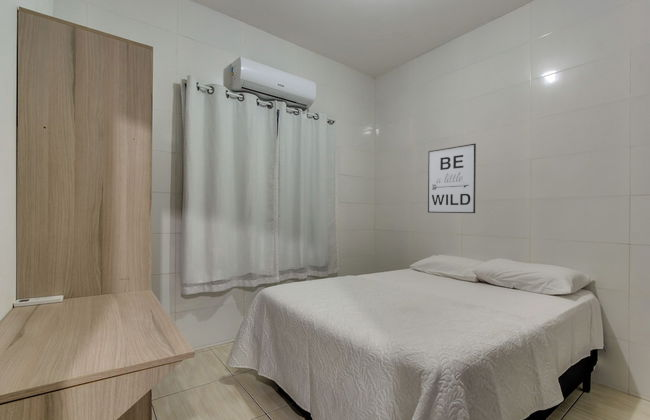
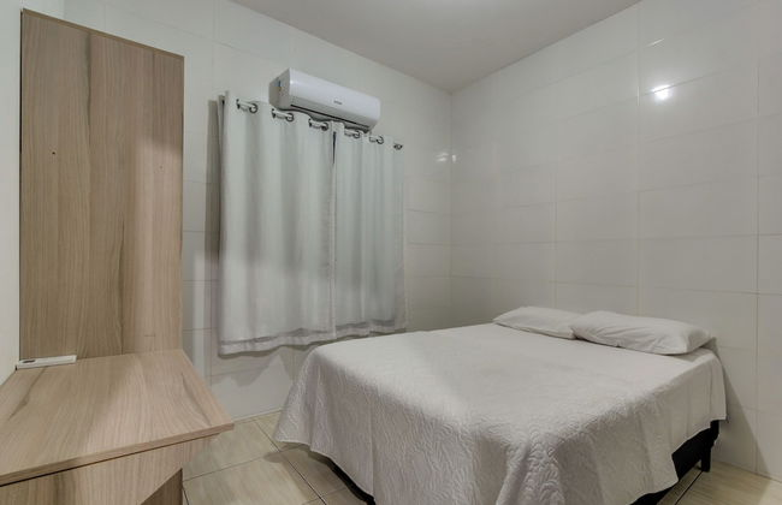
- wall art [427,143,477,214]
